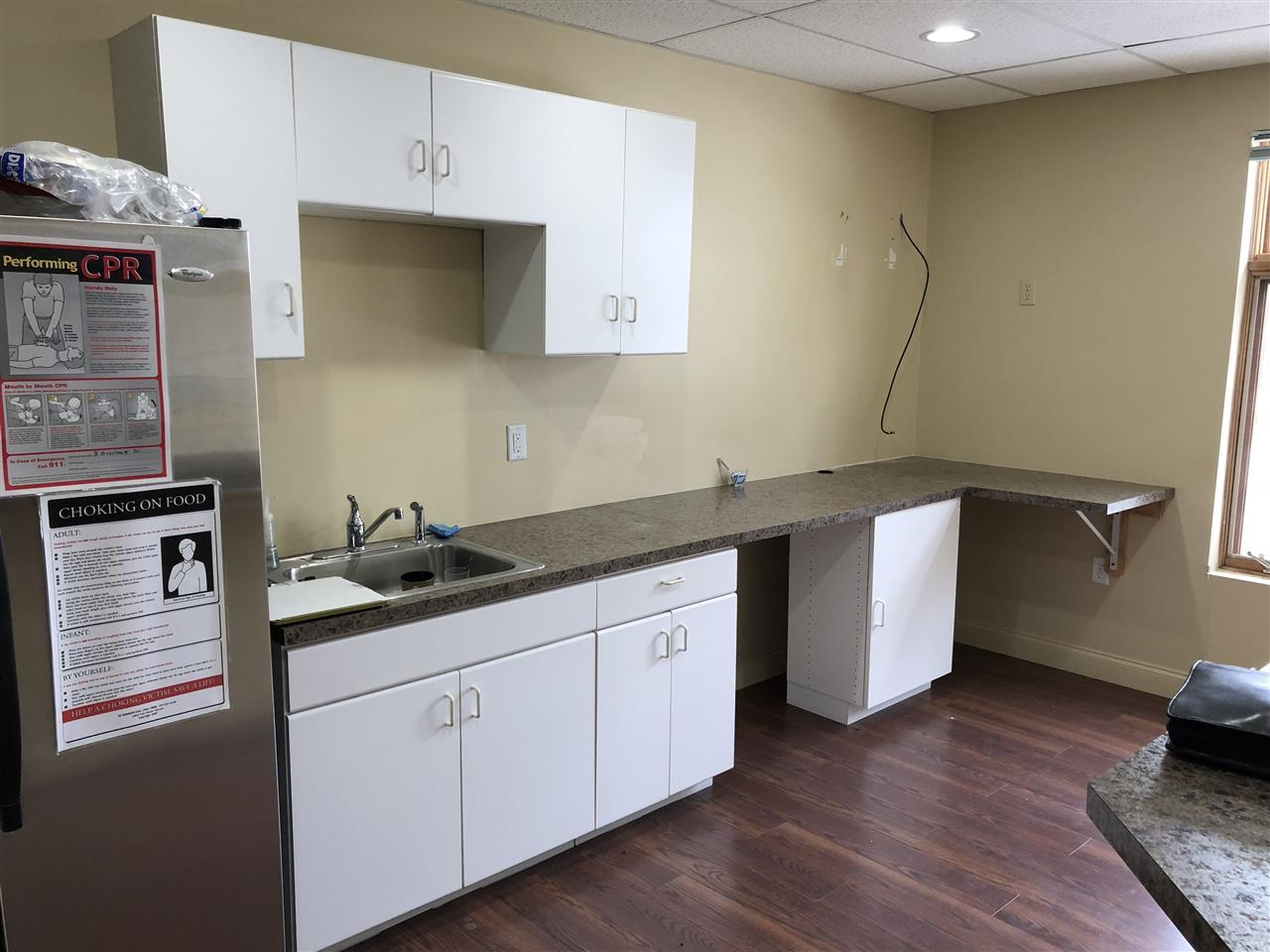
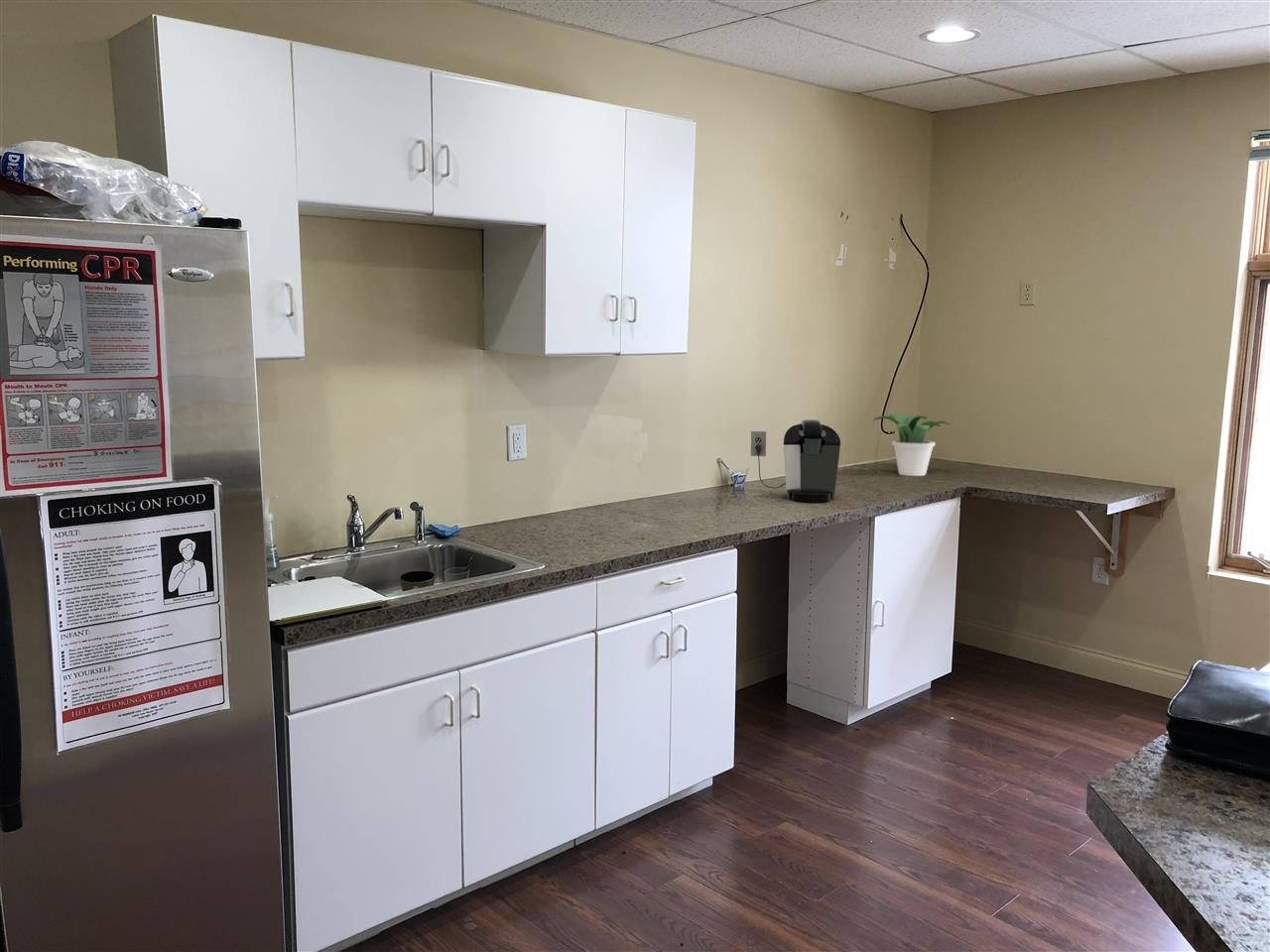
+ potted plant [872,413,953,477]
+ coffee maker [750,418,841,504]
